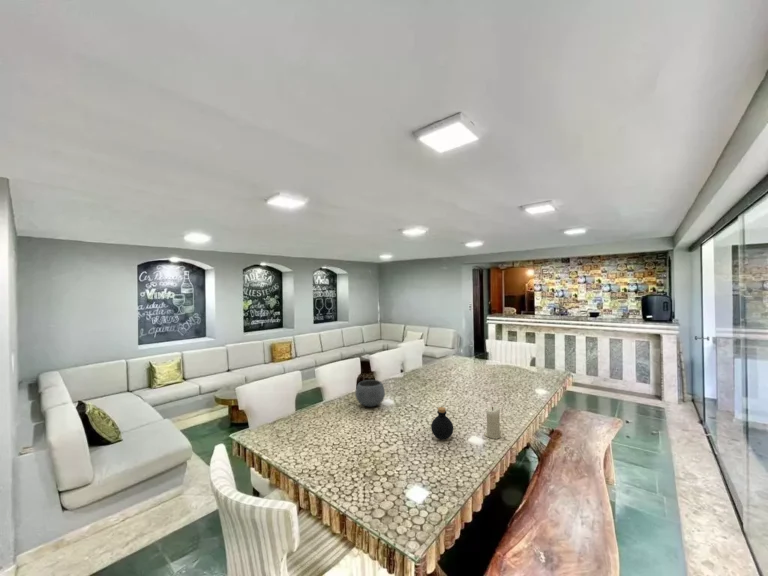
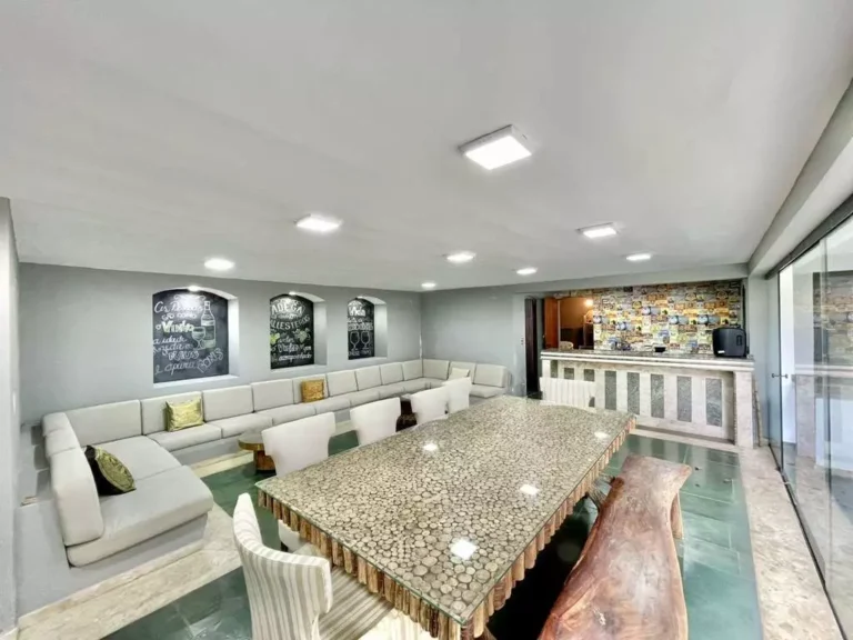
- candle [483,405,501,440]
- bottle [430,406,454,441]
- bowl [355,379,386,407]
